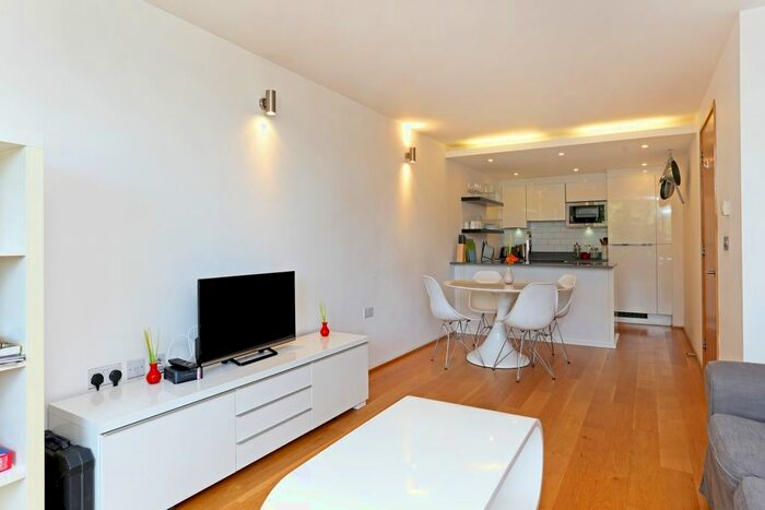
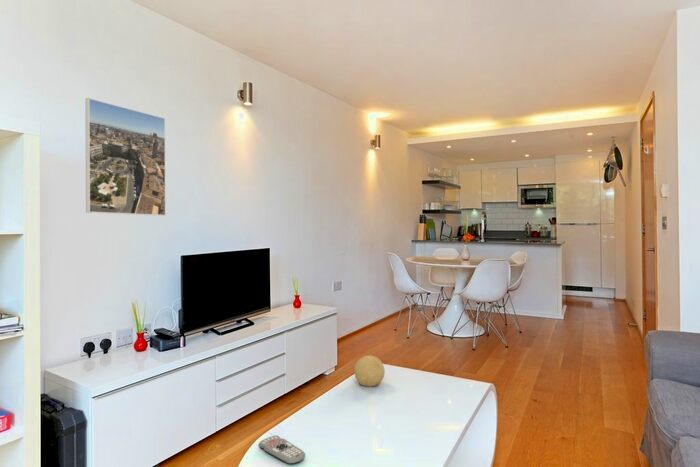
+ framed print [85,97,167,217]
+ decorative ball [353,354,386,388]
+ remote control [257,434,306,465]
